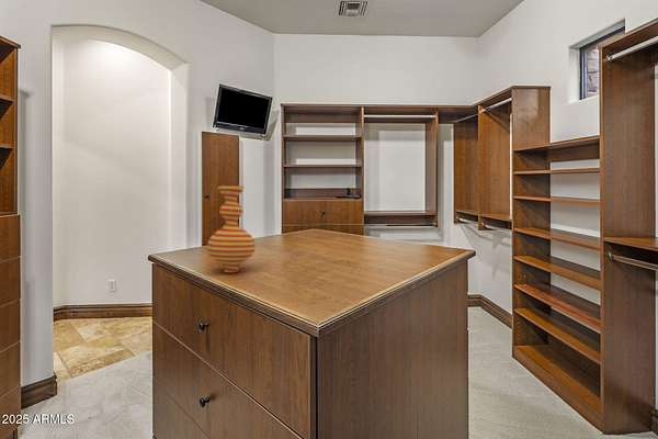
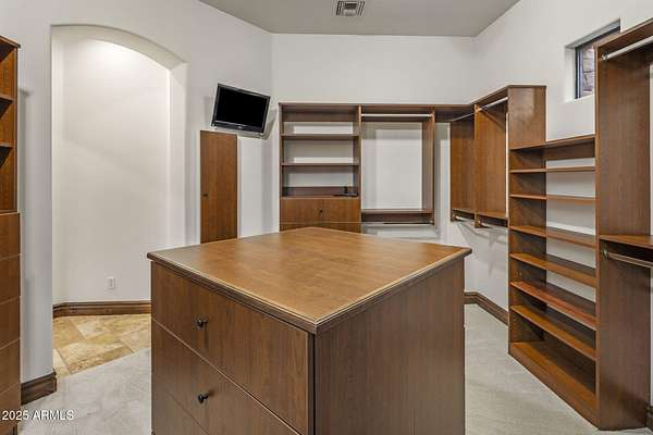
- vase [206,184,257,273]
